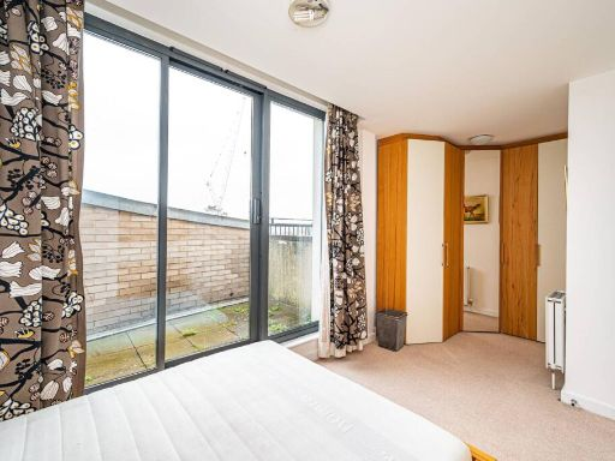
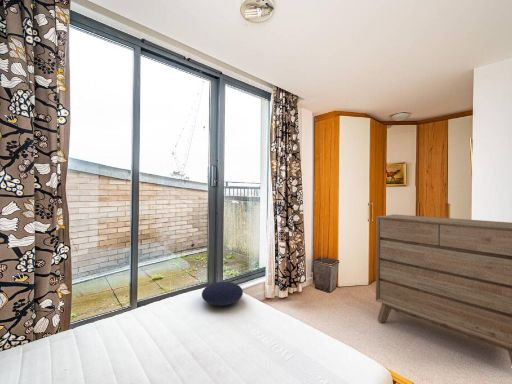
+ cushion [201,281,244,306]
+ dresser [375,214,512,365]
